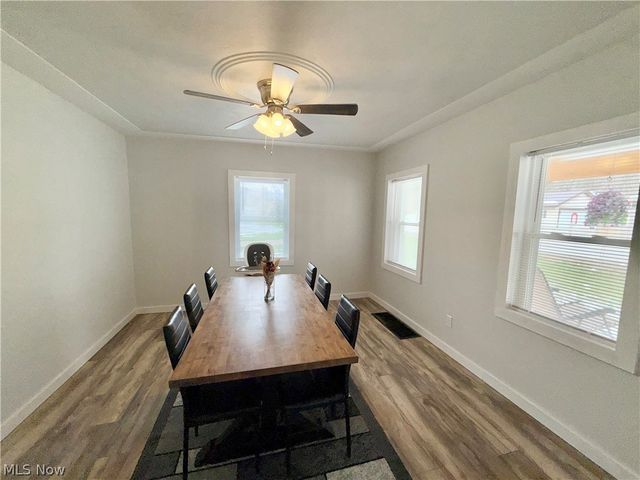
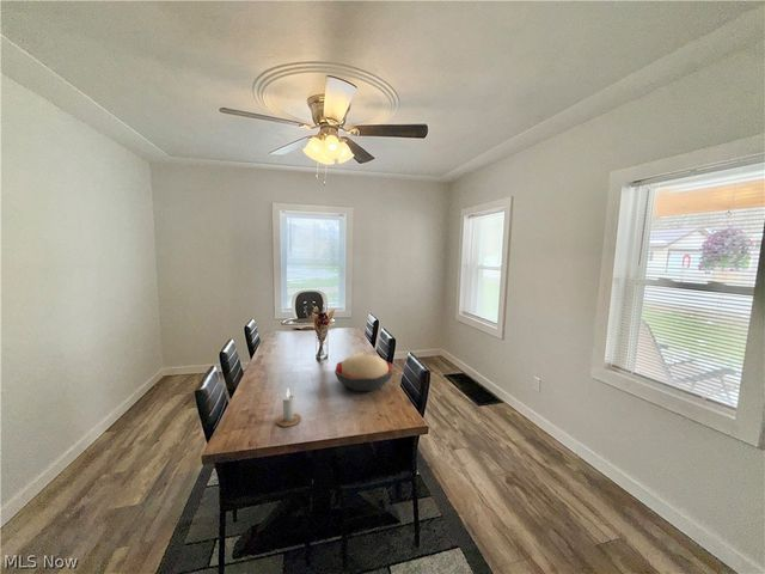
+ candle [275,387,301,428]
+ decorative bowl [333,352,394,392]
